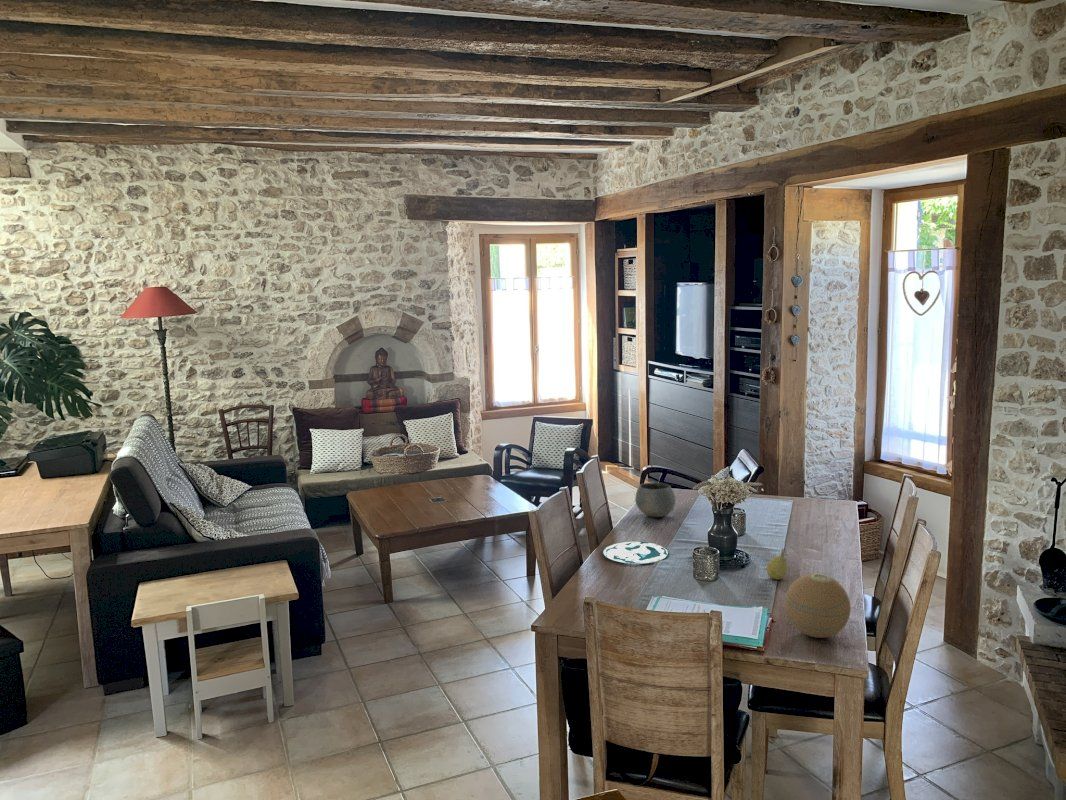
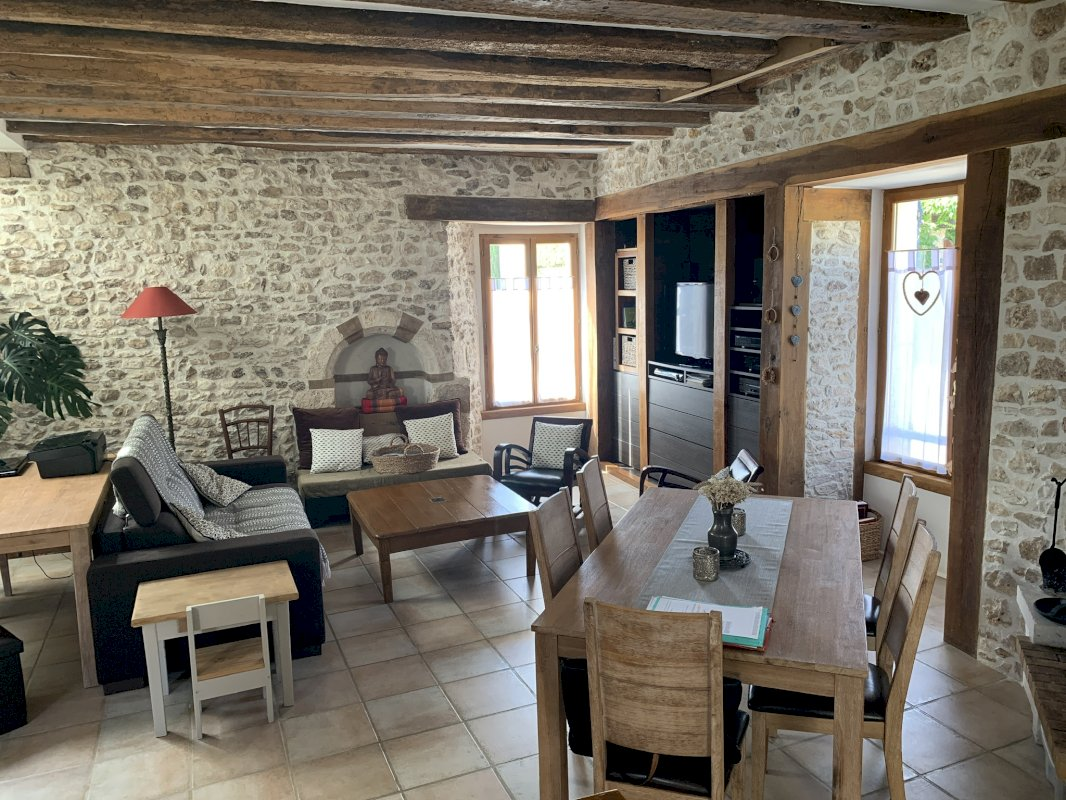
- bowl [634,482,677,518]
- plate [602,541,670,565]
- fruit [766,548,788,581]
- decorative orb [784,573,852,639]
